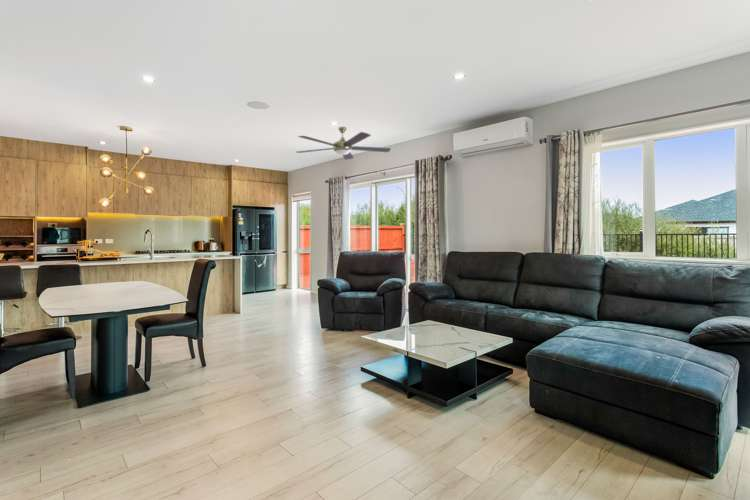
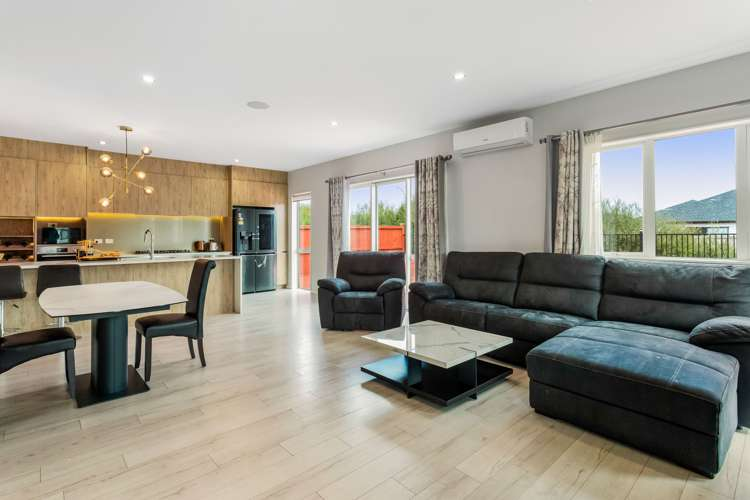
- electric fan [296,126,392,161]
